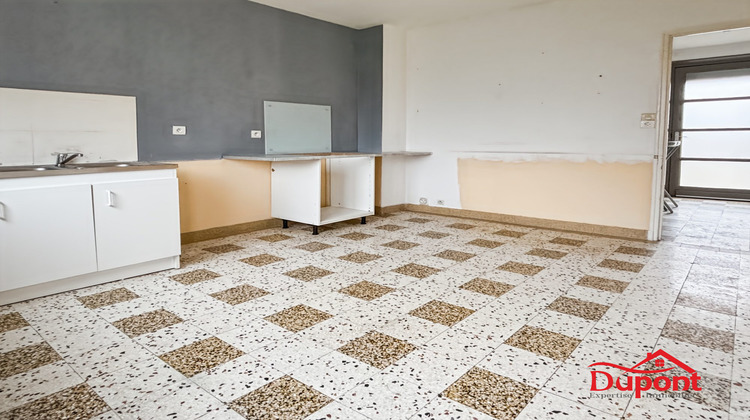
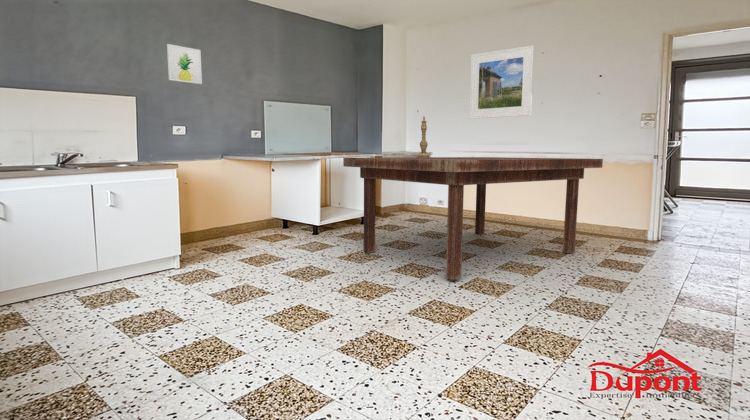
+ dining table [342,156,604,280]
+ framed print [469,45,535,120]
+ candlestick [414,115,432,158]
+ wall art [166,43,203,85]
